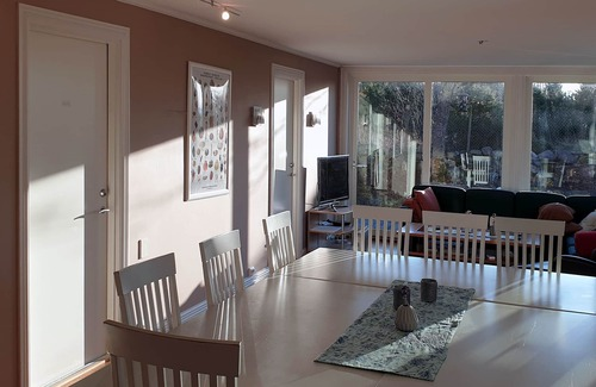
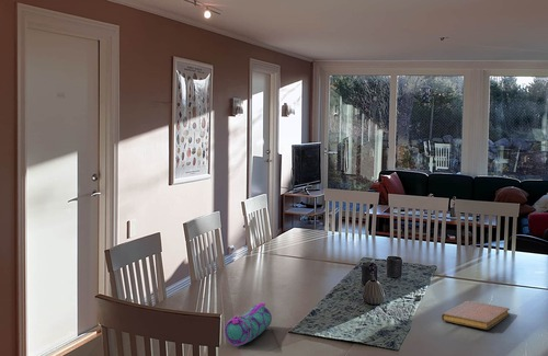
+ notebook [441,300,511,331]
+ pencil case [224,302,273,347]
